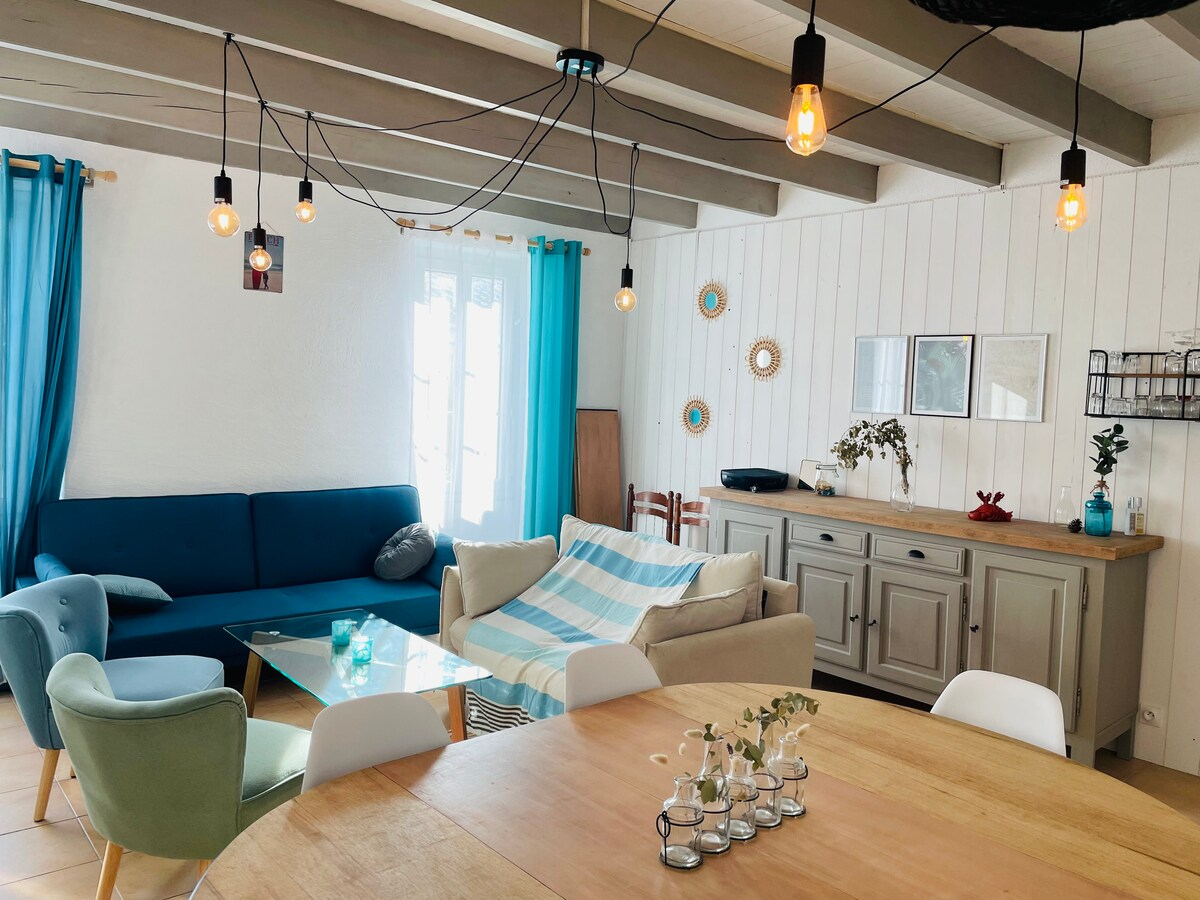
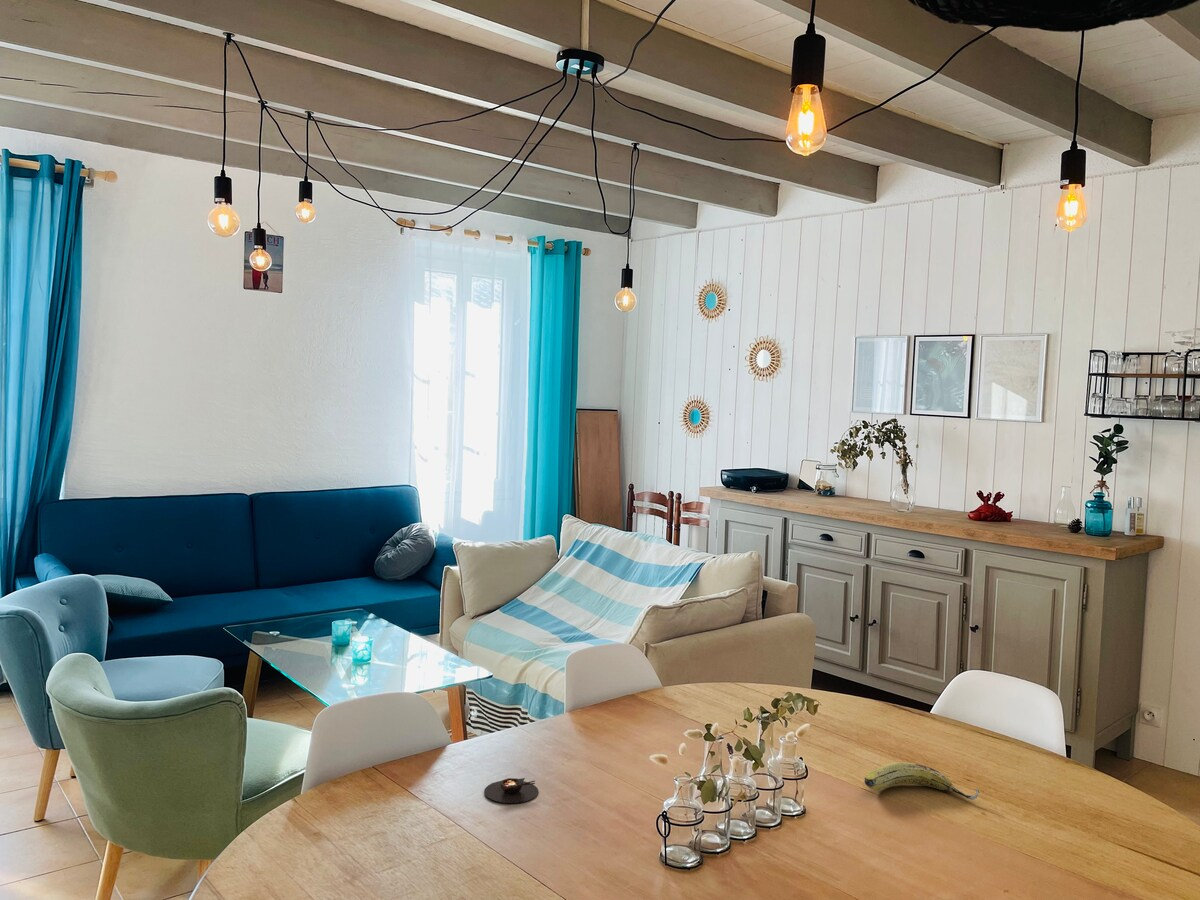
+ bowl [483,777,539,804]
+ fruit [863,761,980,801]
